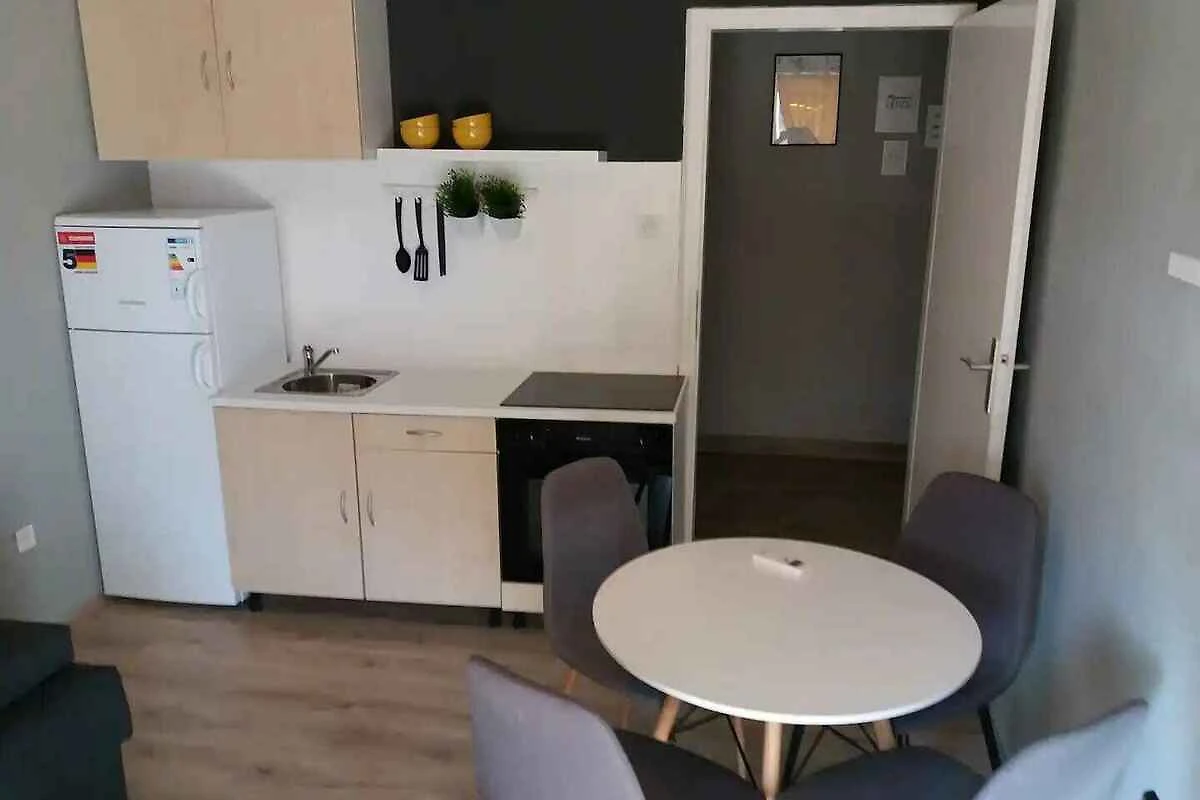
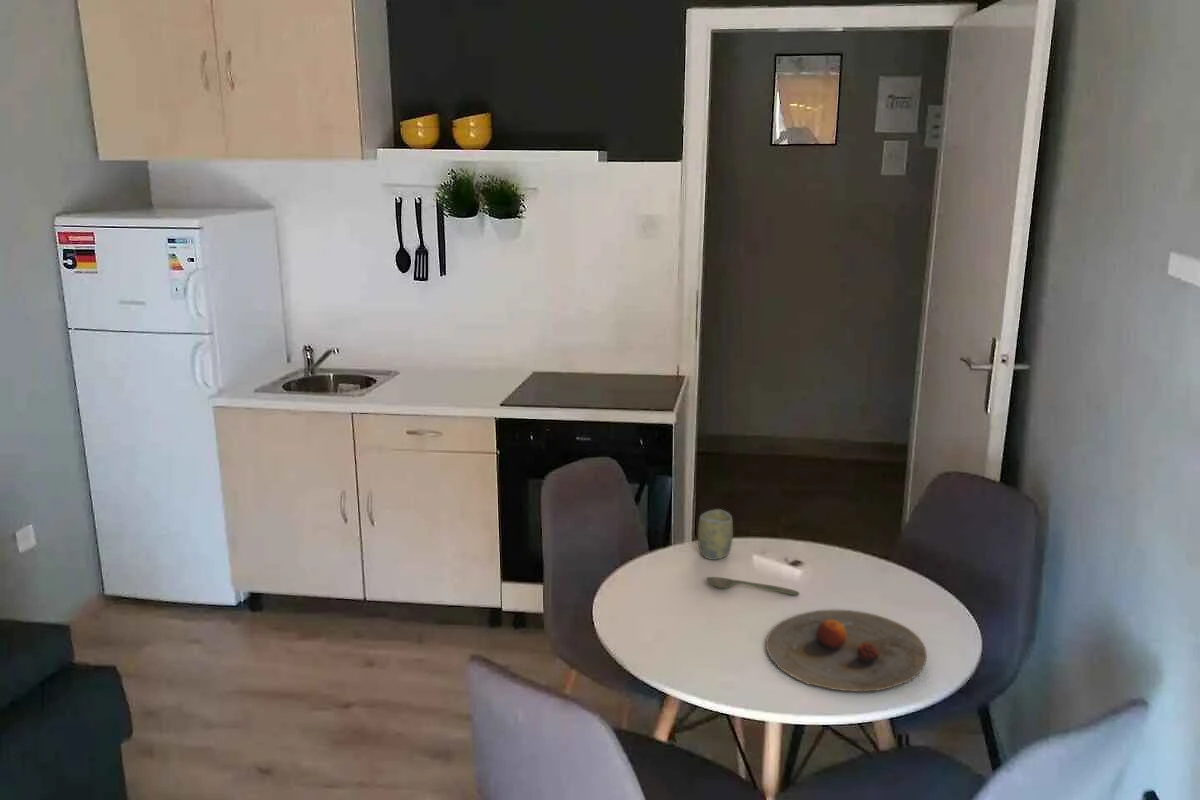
+ plate [765,609,928,692]
+ spoon [706,576,801,596]
+ cup [697,508,734,561]
